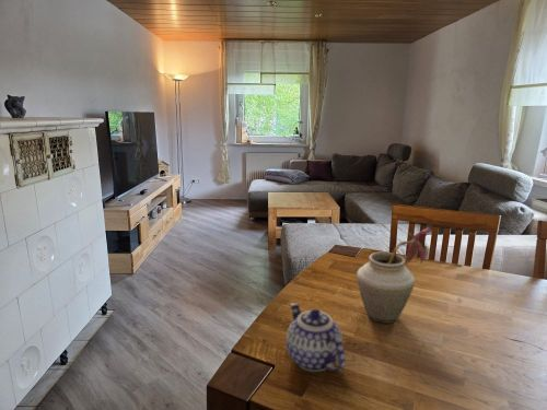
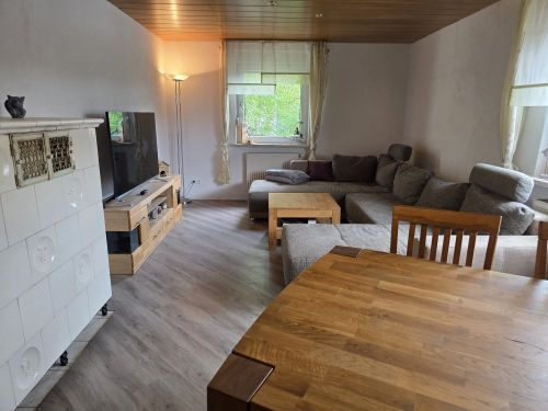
- teapot [286,302,347,374]
- vase [356,226,432,325]
